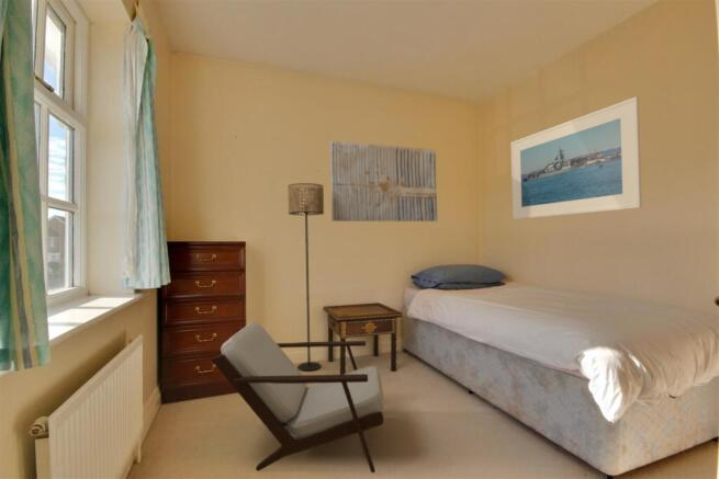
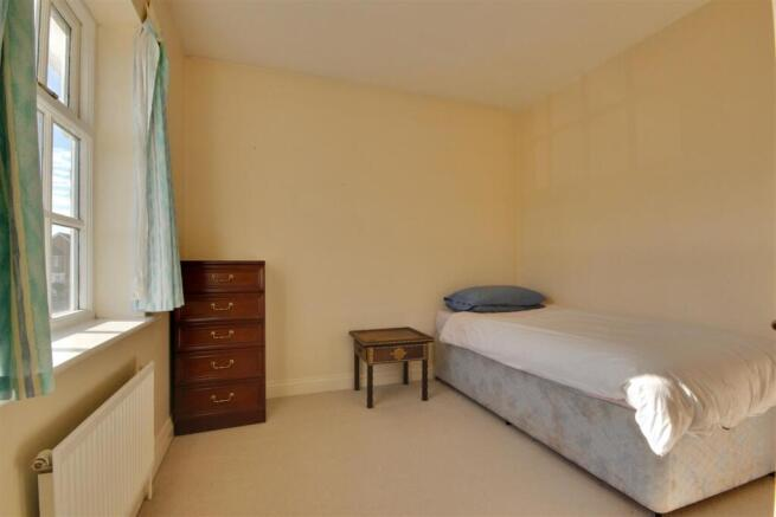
- floor lamp [287,182,325,372]
- armchair [211,321,385,474]
- wall art [329,139,438,223]
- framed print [509,95,643,220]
